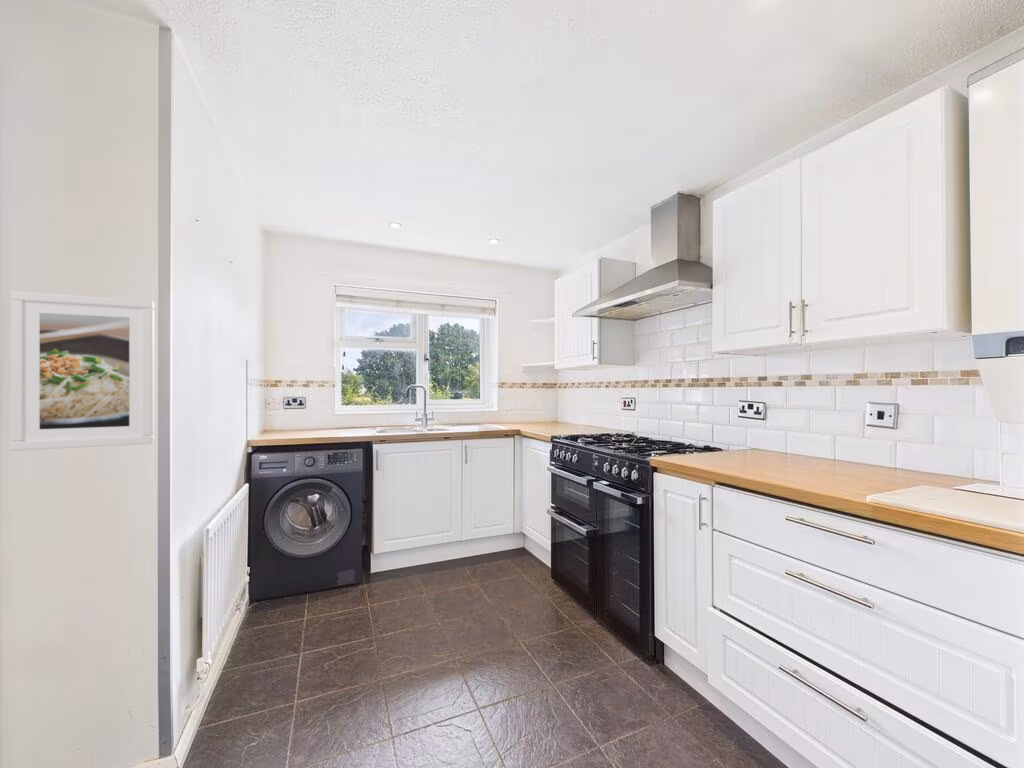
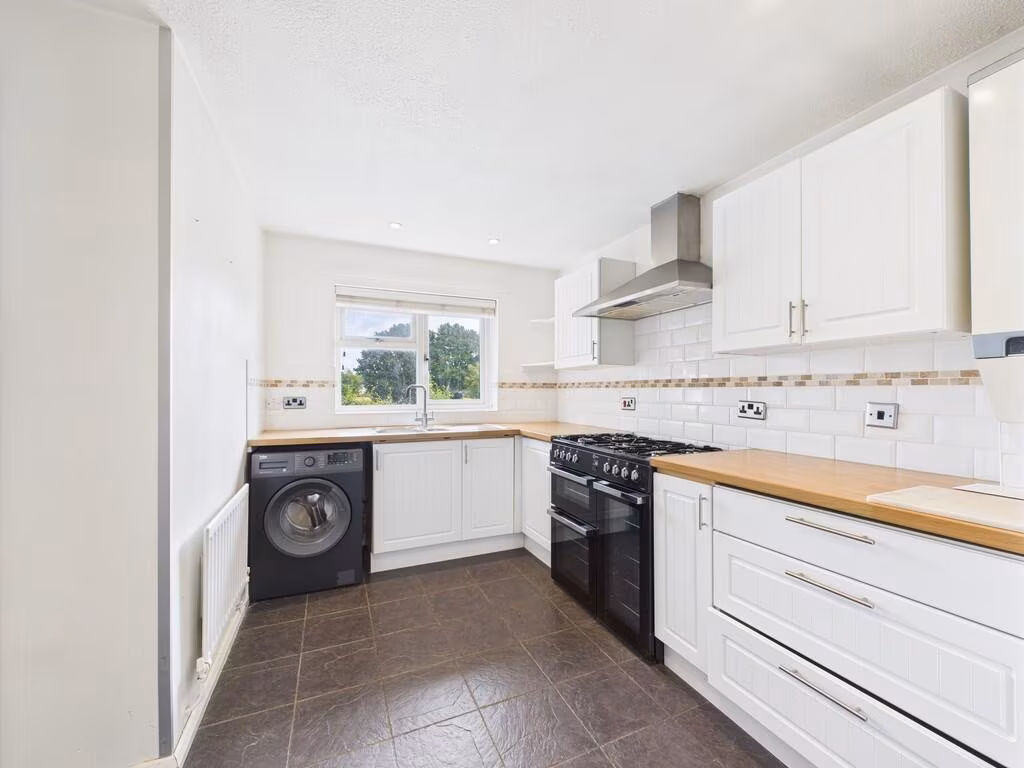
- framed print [10,290,155,452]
